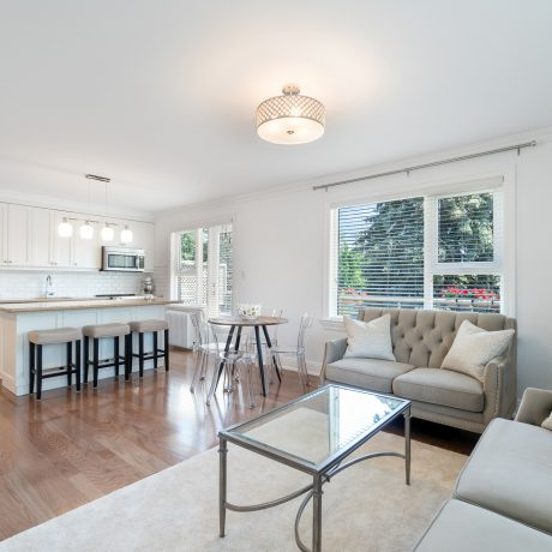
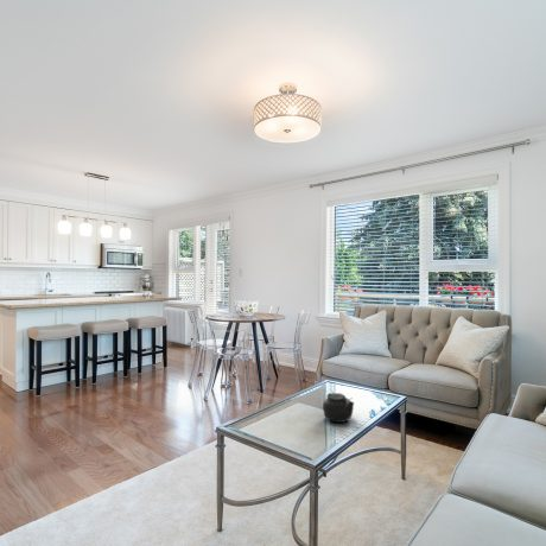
+ teapot [322,392,355,424]
